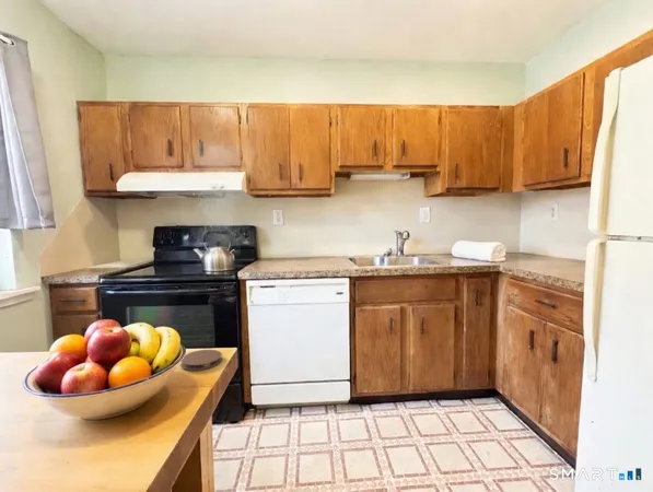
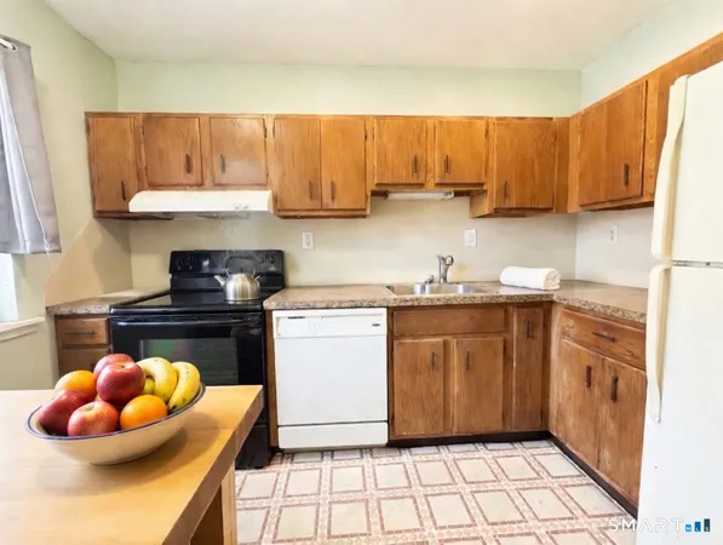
- coaster [179,349,223,372]
